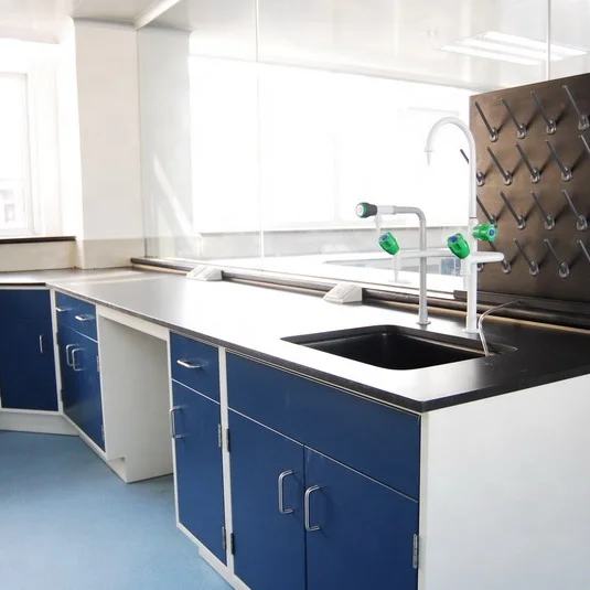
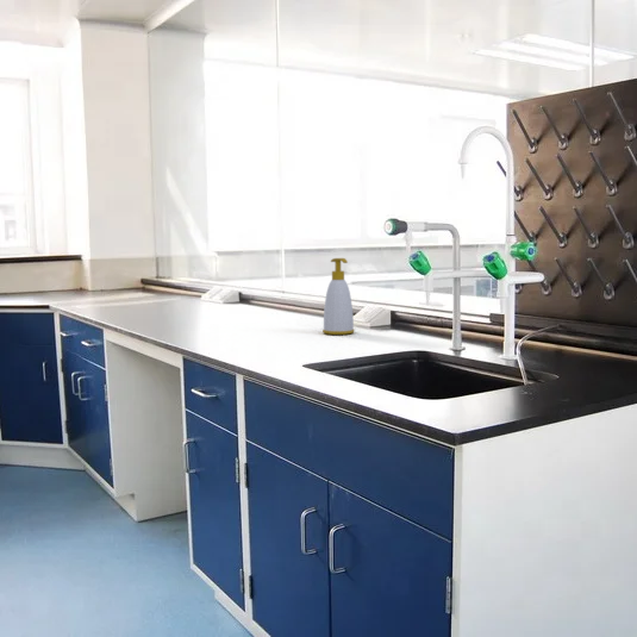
+ soap bottle [321,257,356,336]
